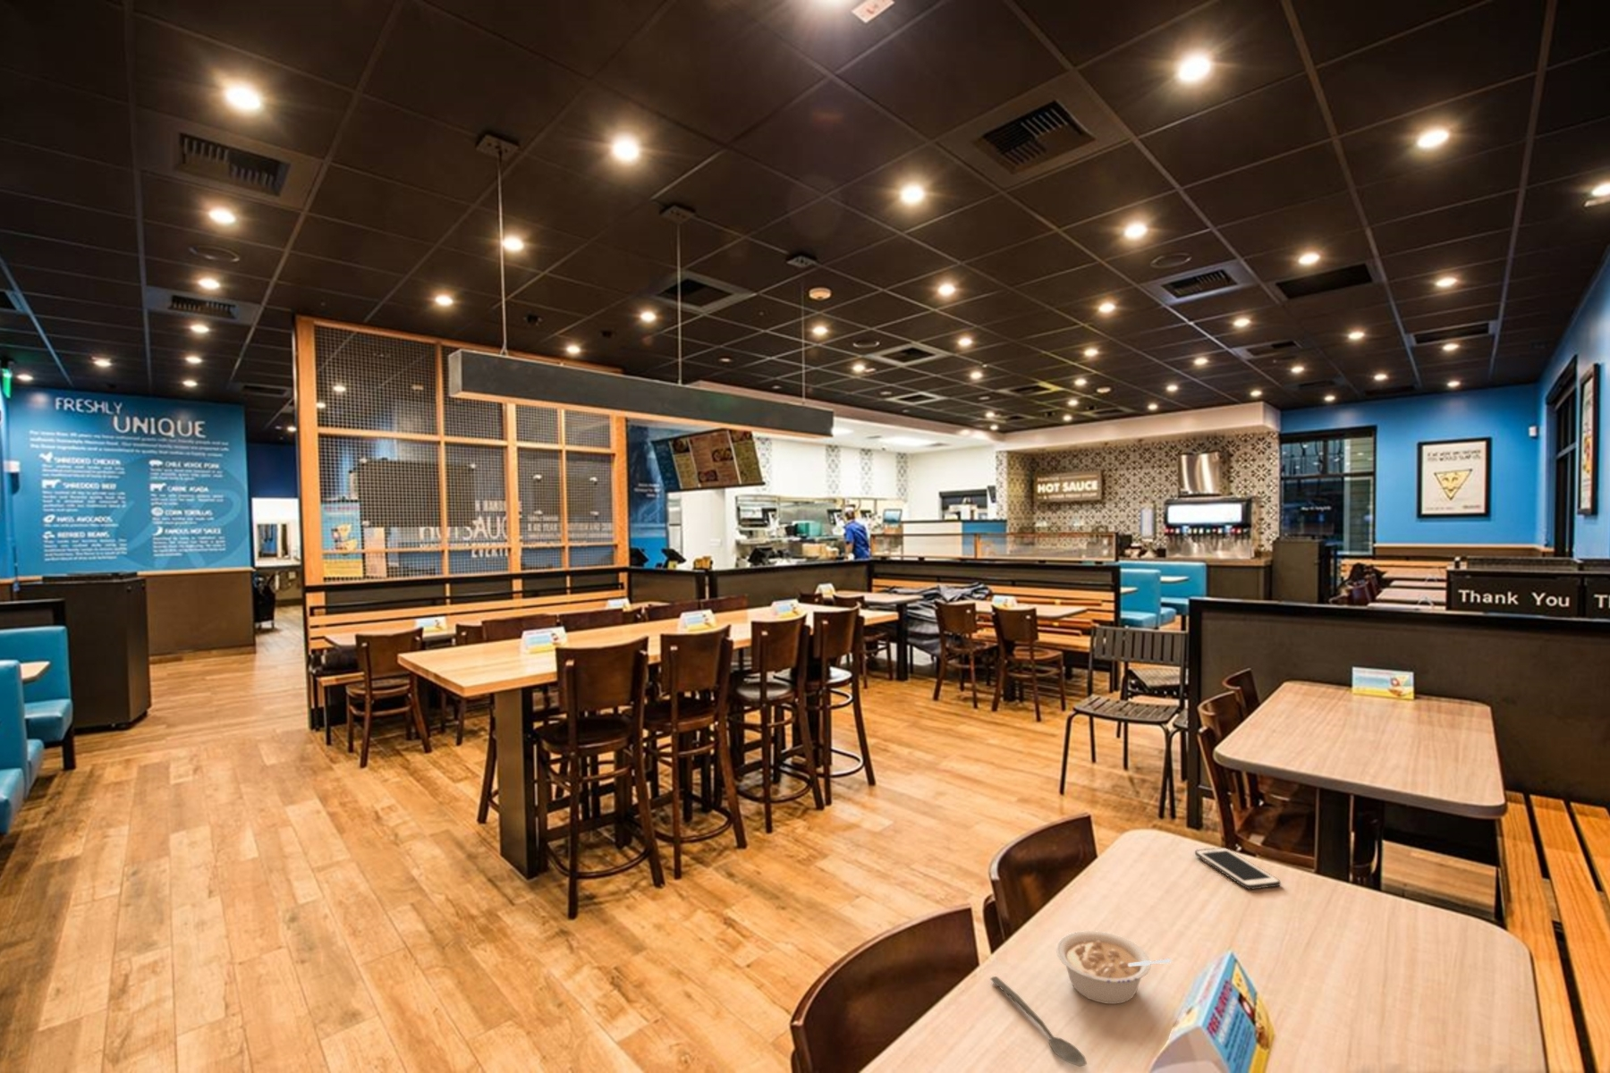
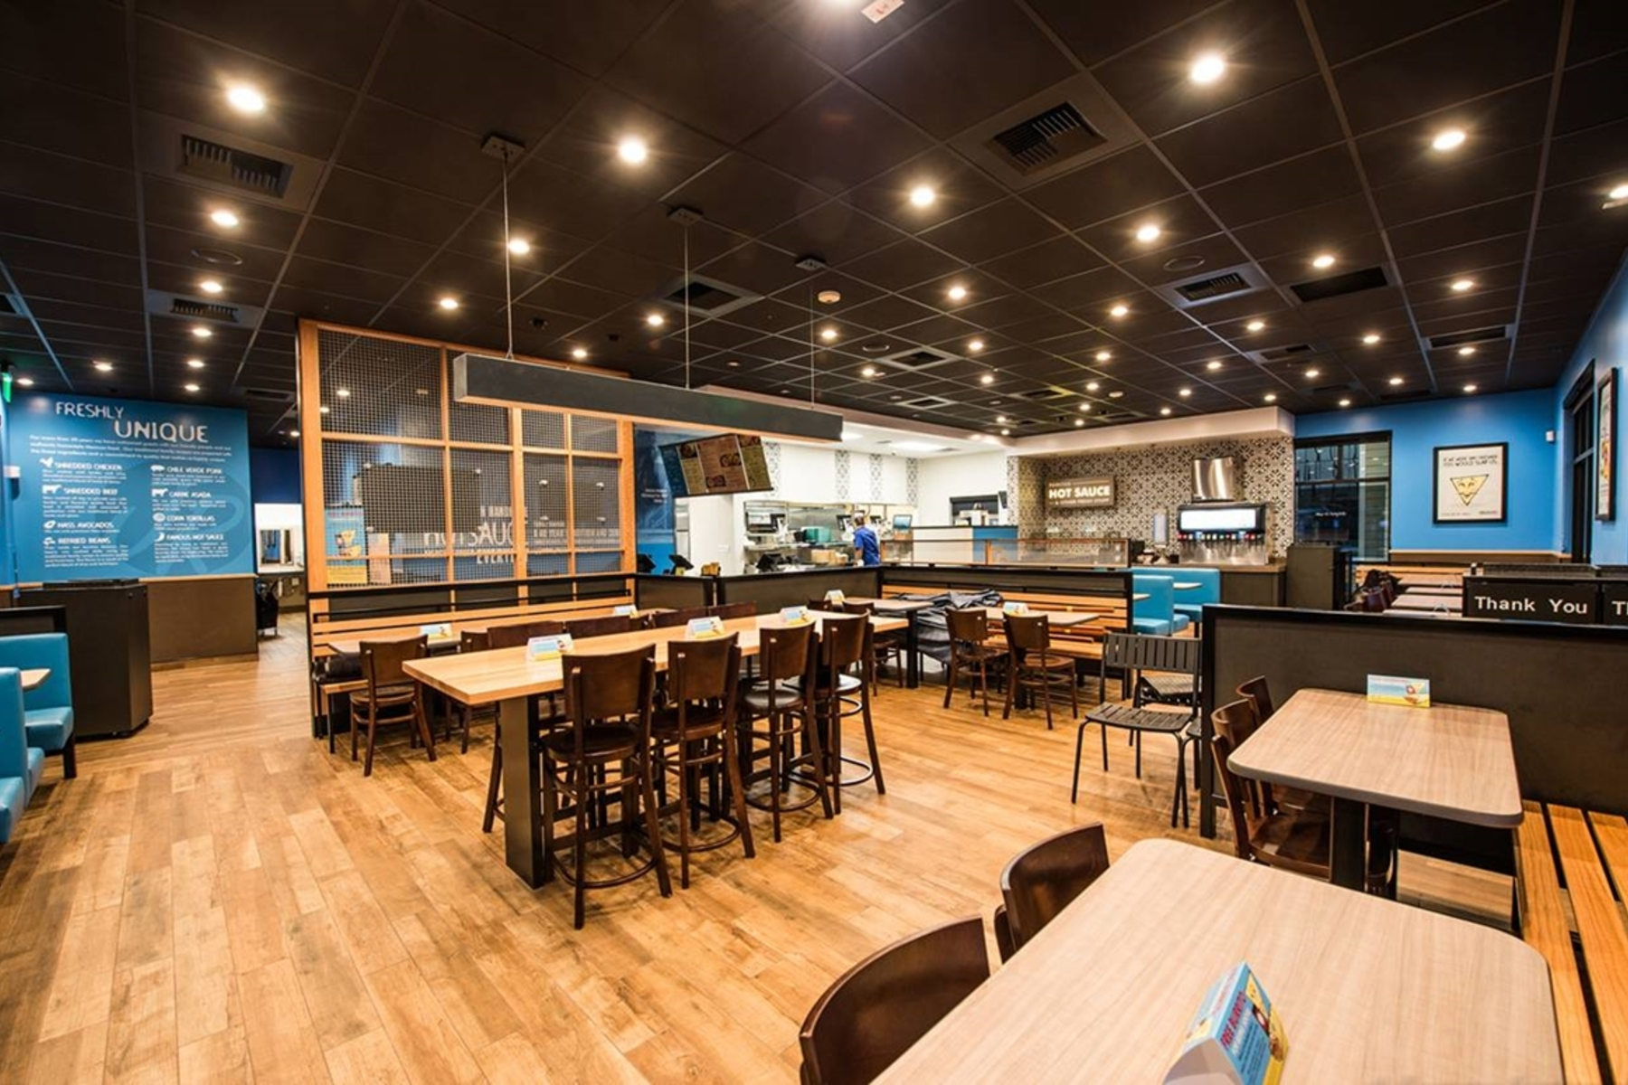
- cell phone [1194,847,1282,890]
- legume [1055,930,1173,1005]
- spoon [991,976,1088,1067]
